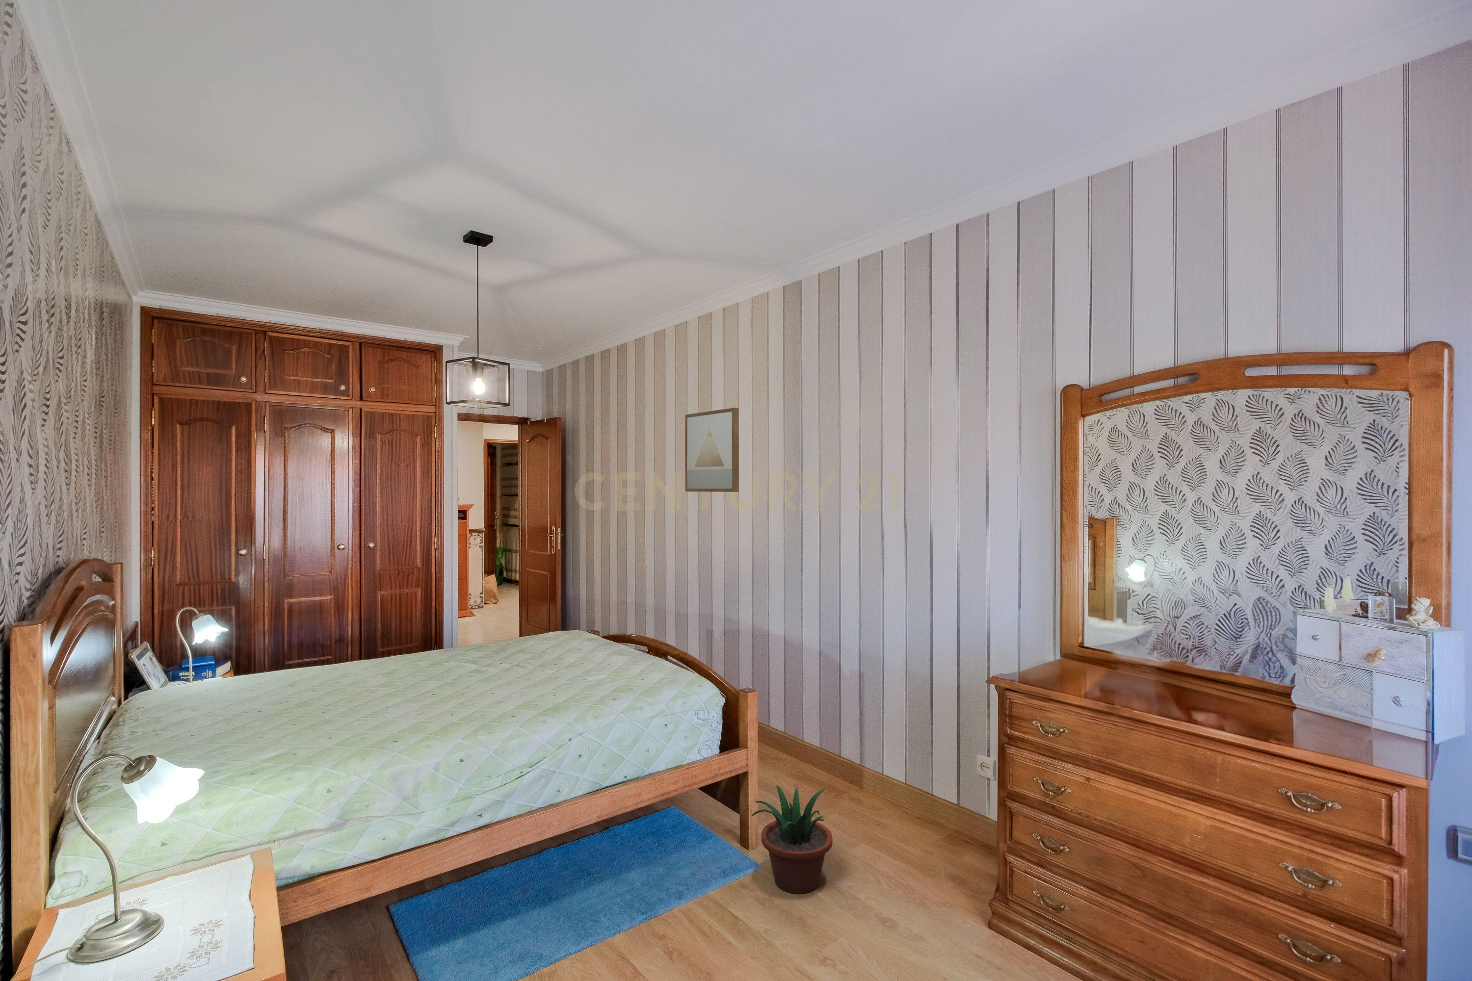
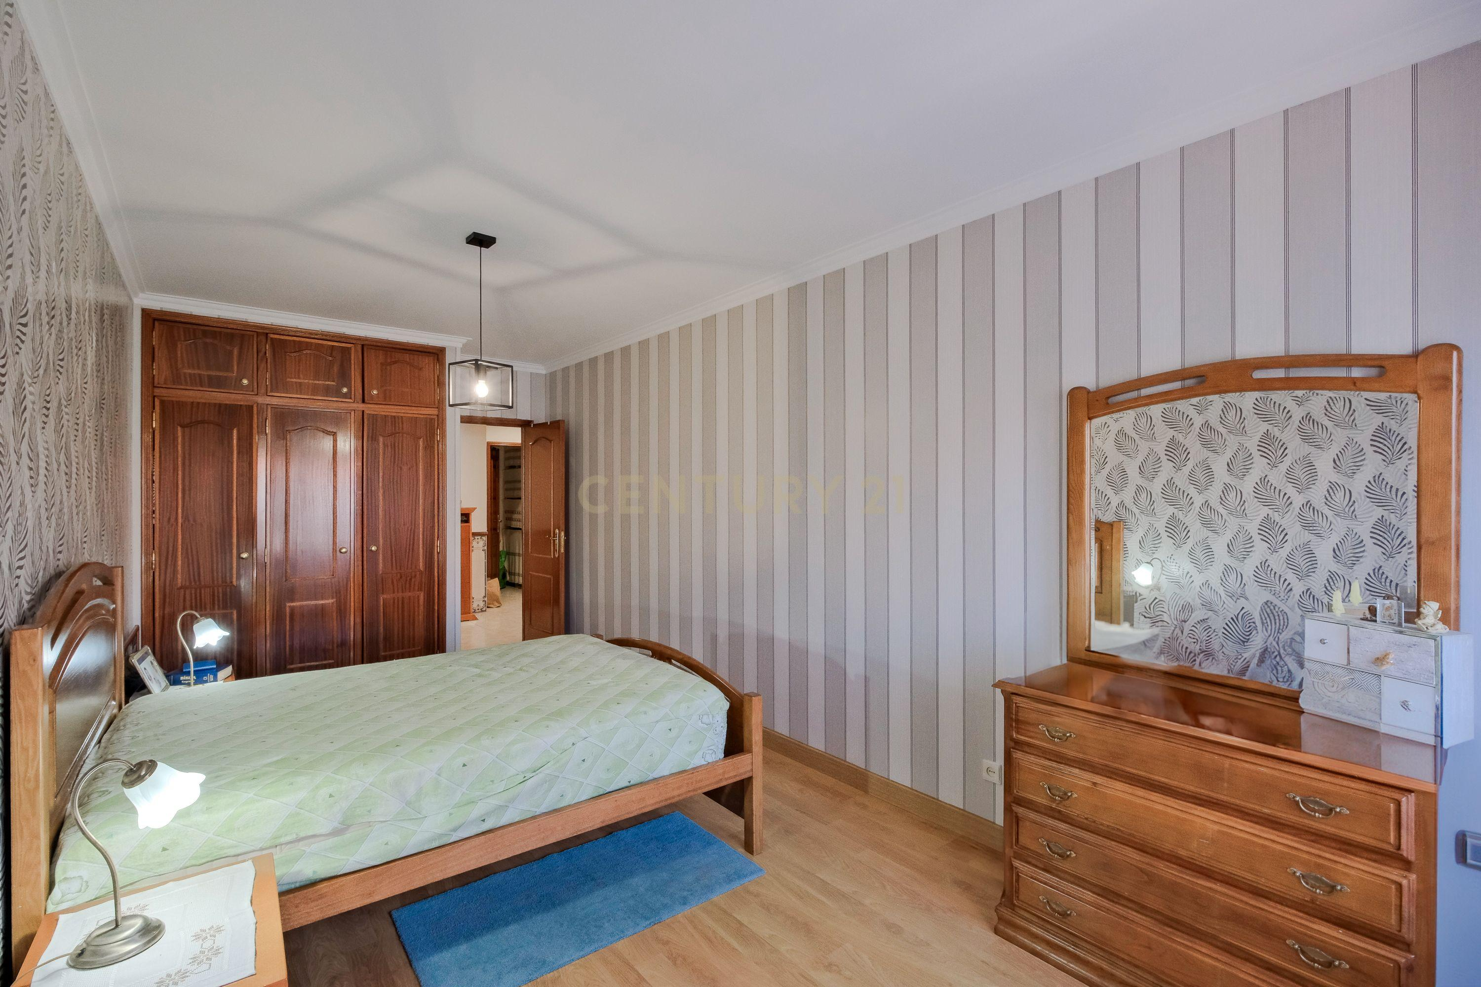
- wall art [685,407,739,493]
- potted plant [751,785,833,895]
